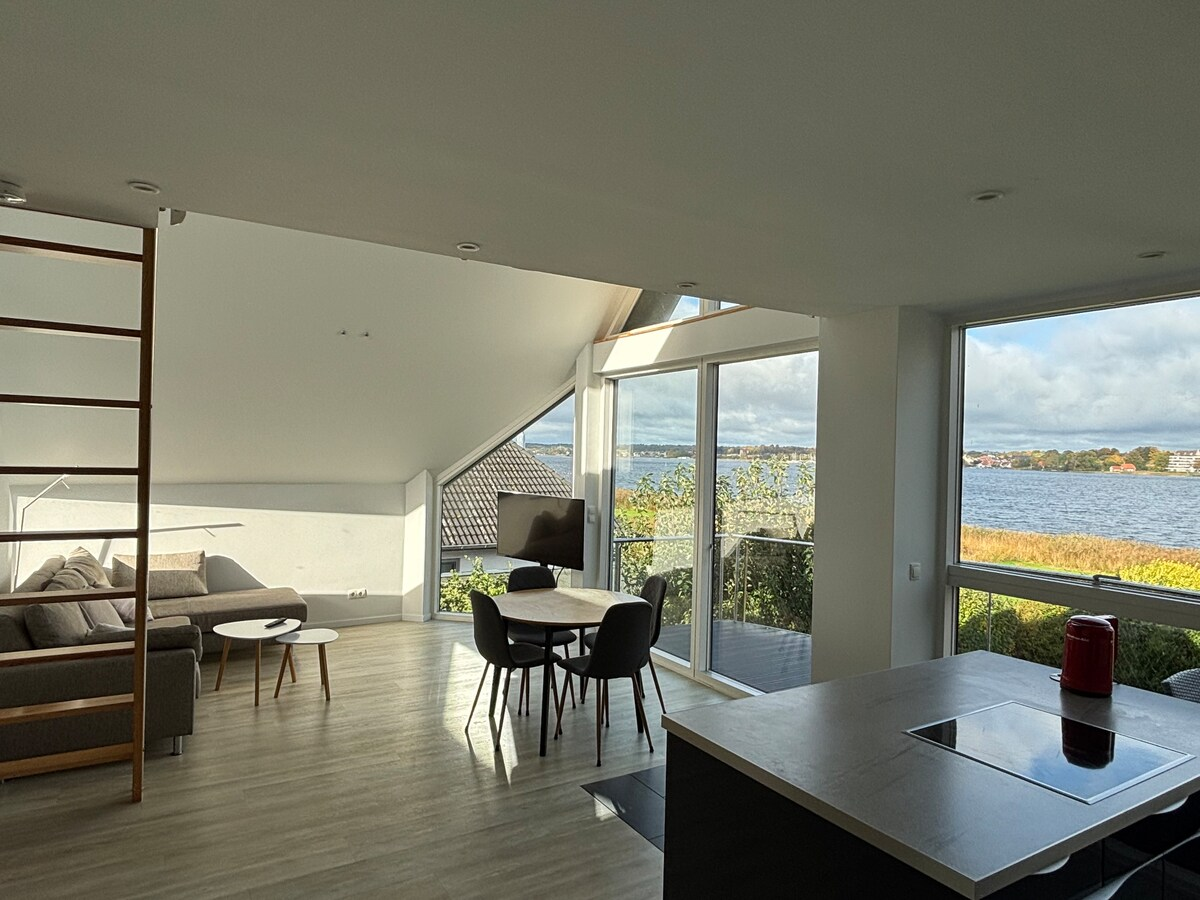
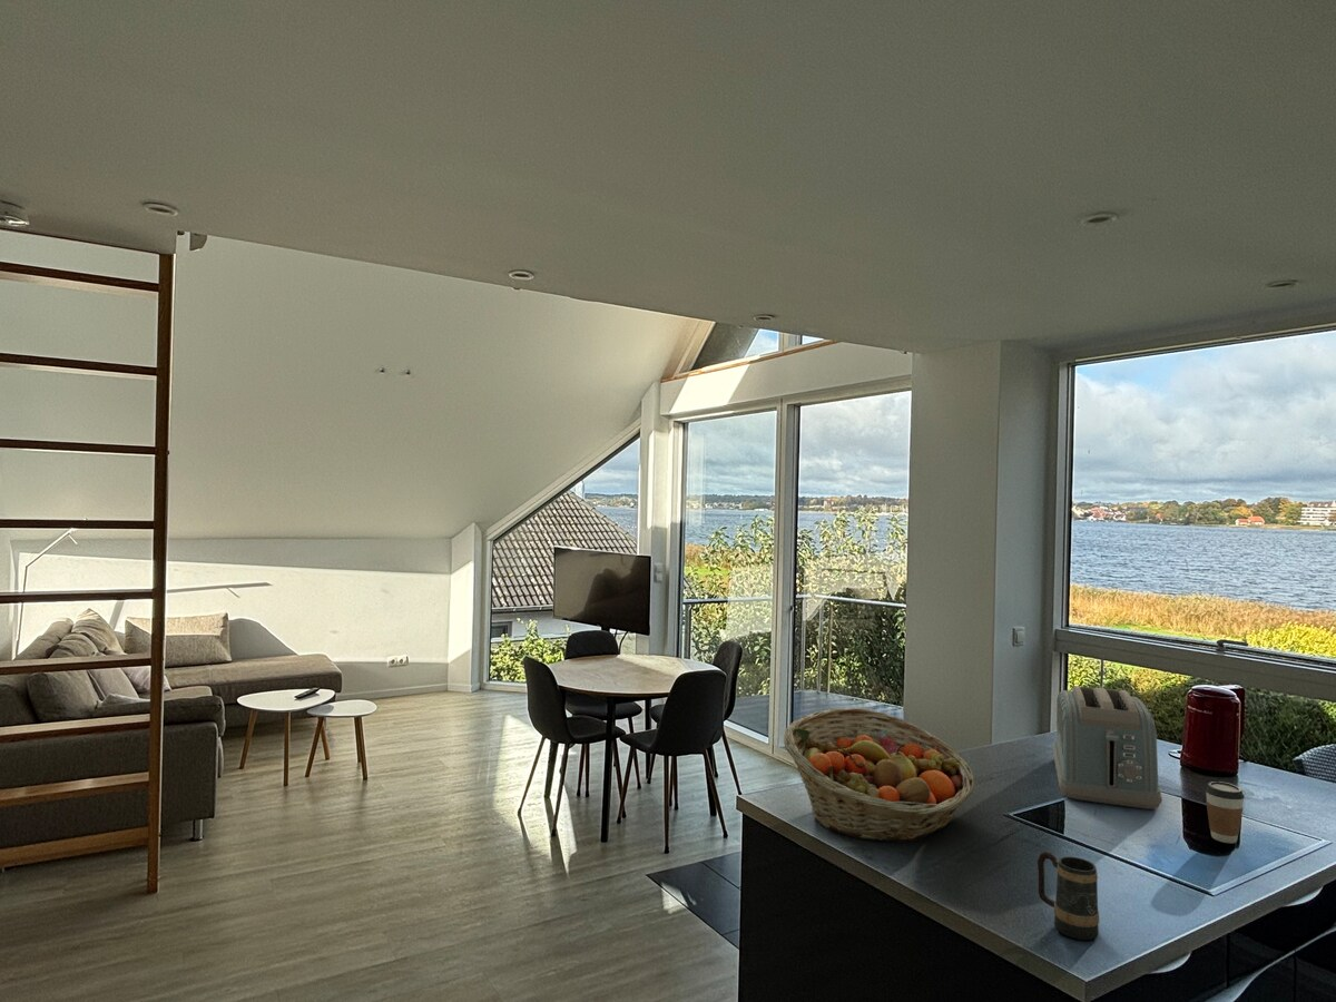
+ toaster [1052,685,1163,811]
+ fruit basket [783,707,975,843]
+ coffee cup [1205,780,1246,844]
+ mug [1037,851,1100,941]
